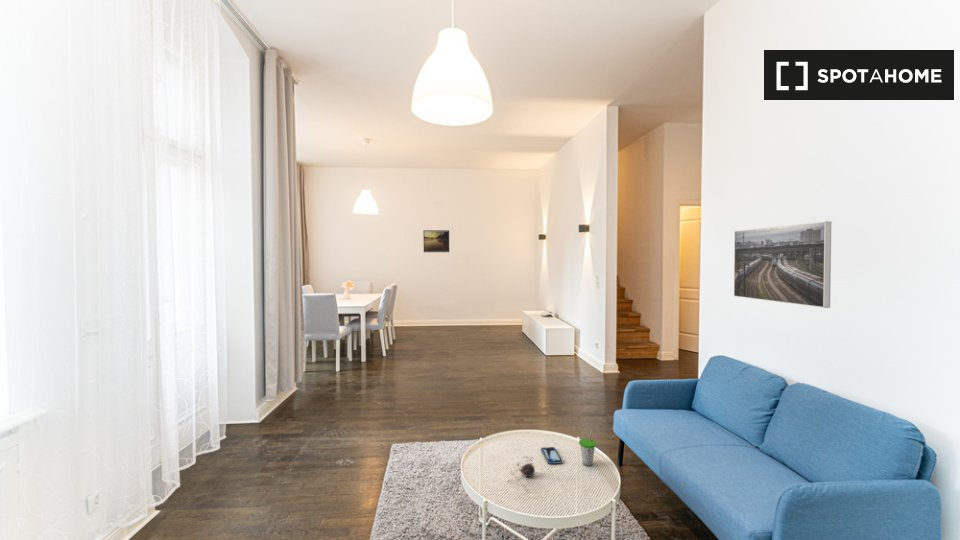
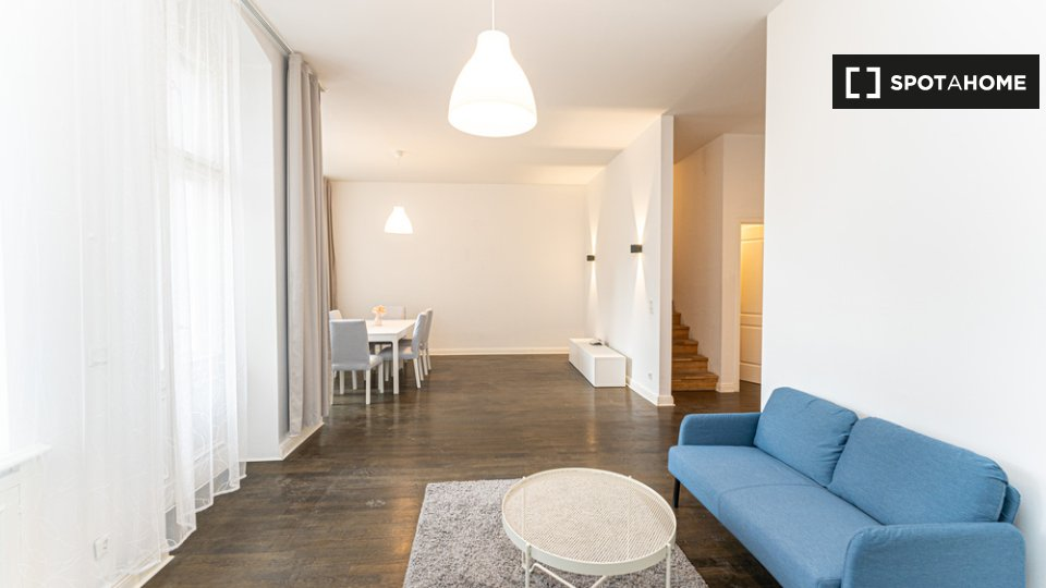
- teapot [509,455,536,493]
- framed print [733,220,832,309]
- smartphone [540,446,564,465]
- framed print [422,229,450,253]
- cup [578,429,597,467]
